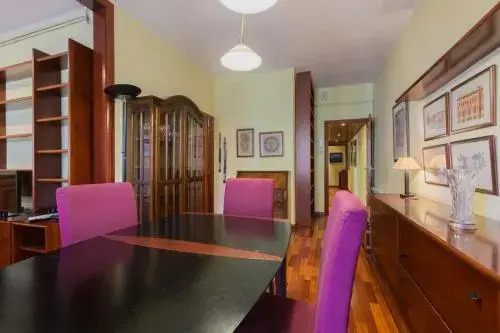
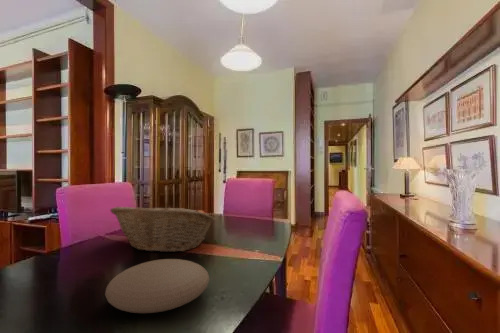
+ plate [104,258,210,314]
+ fruit basket [109,206,216,253]
